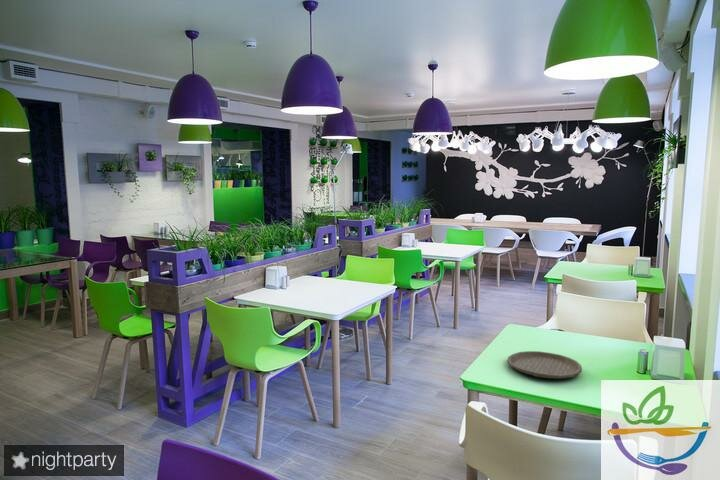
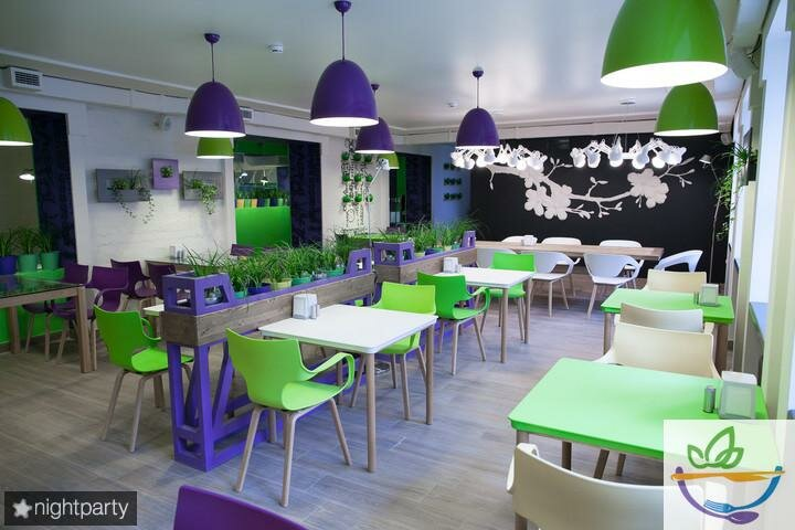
- plate [506,350,583,380]
